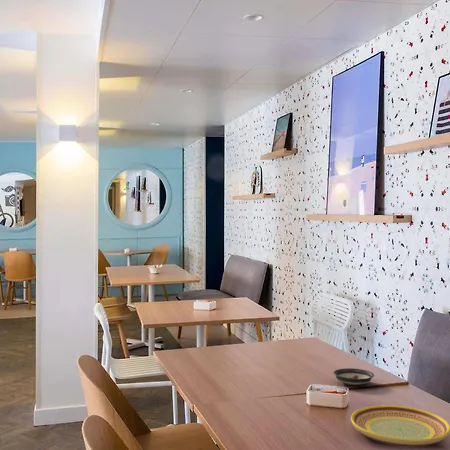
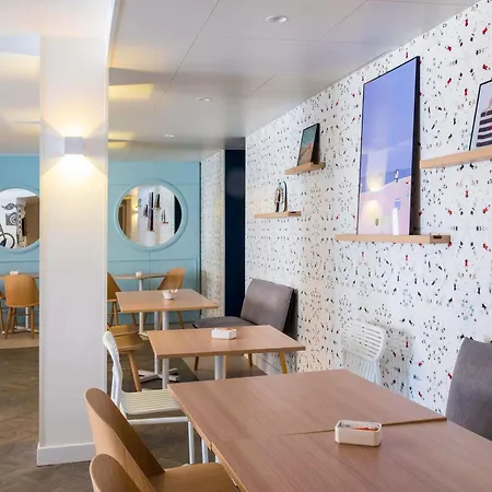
- saucer [332,367,375,386]
- plate [350,404,450,448]
